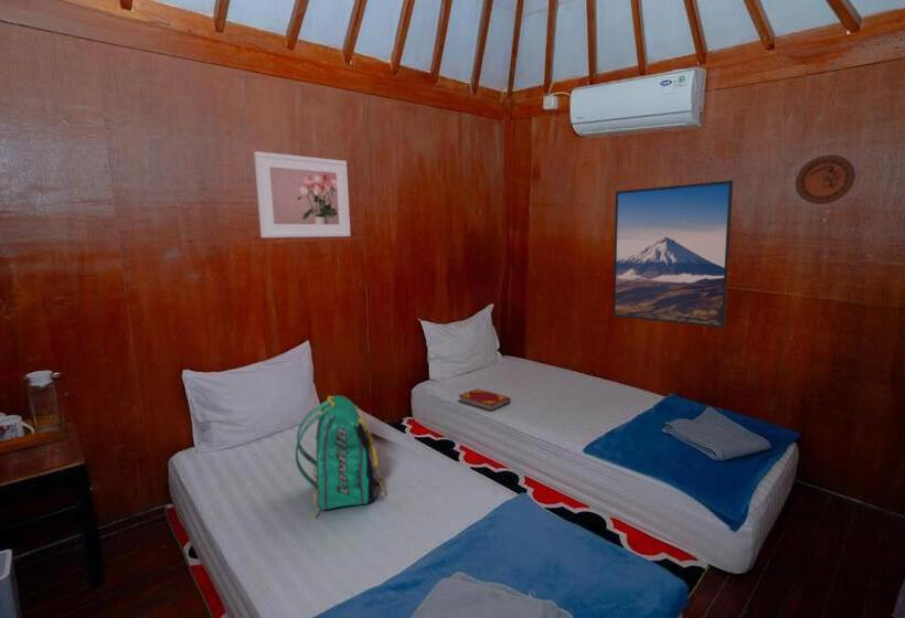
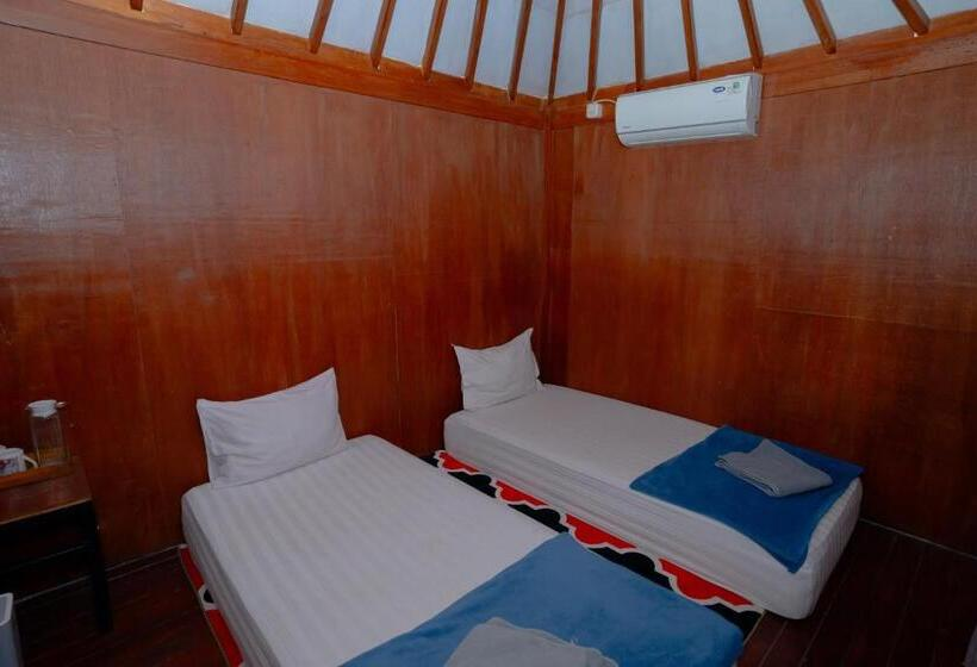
- backpack [295,394,387,519]
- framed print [611,179,734,329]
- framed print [253,150,352,238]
- hardback book [457,387,511,412]
- decorative plate [795,153,856,205]
